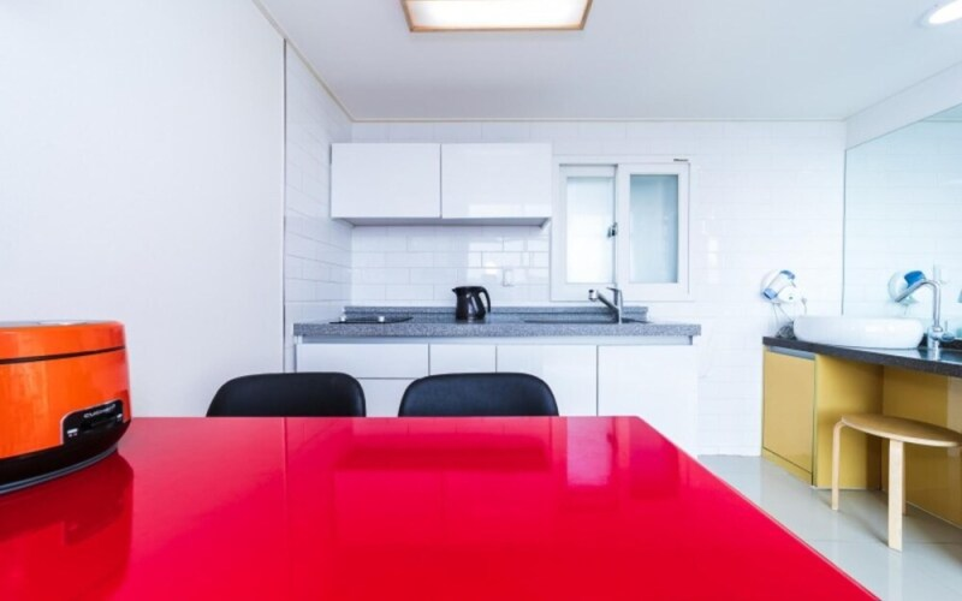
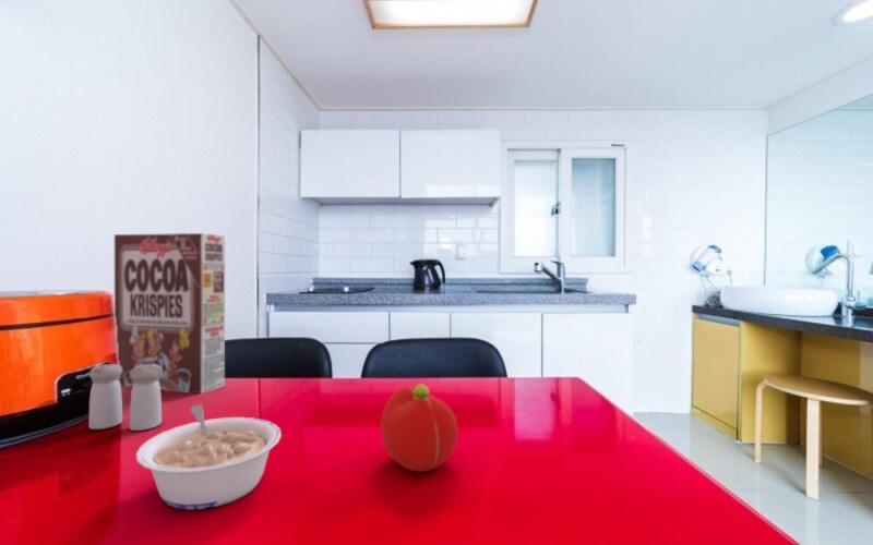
+ fruit [380,383,458,473]
+ cereal box [113,232,226,395]
+ salt and pepper shaker [88,363,163,432]
+ legume [135,403,283,510]
